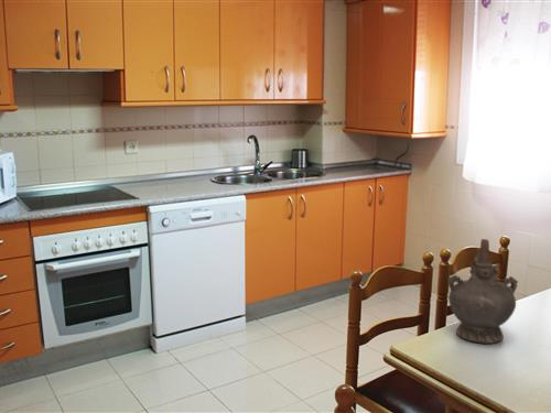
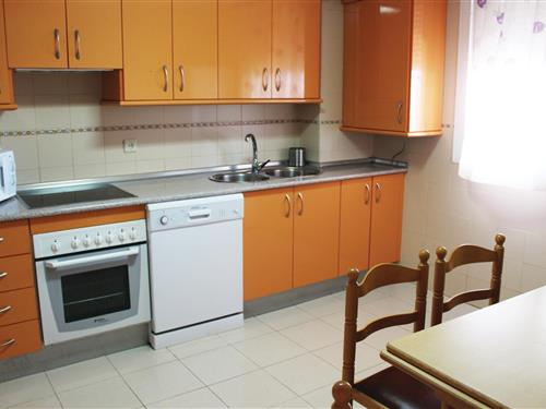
- ceremonial vessel [447,238,519,345]
